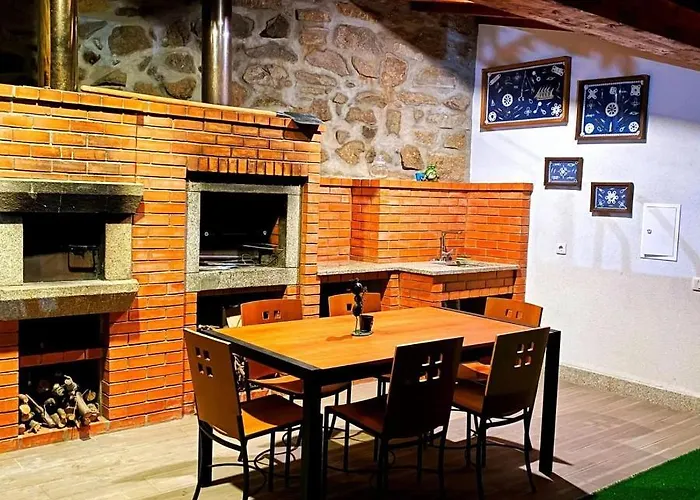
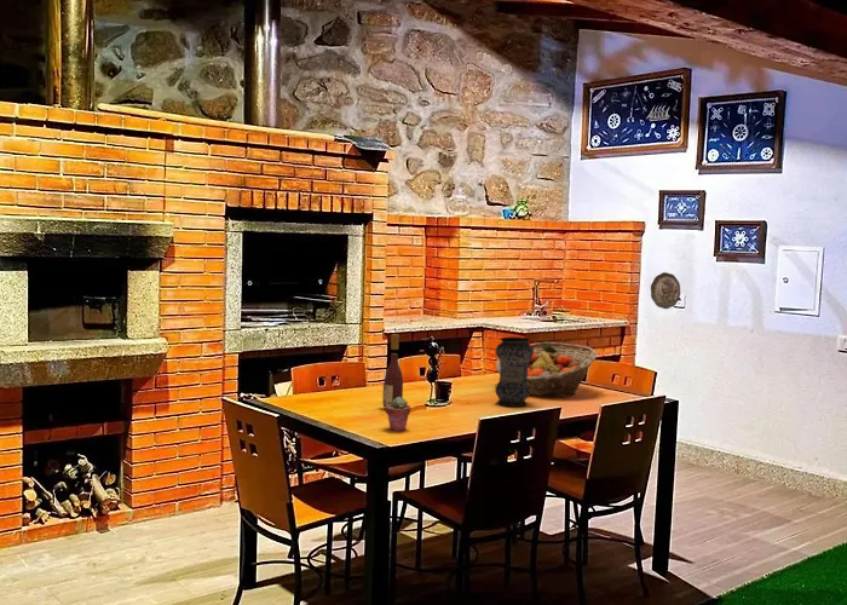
+ vase [494,336,534,408]
+ wine bottle [381,333,404,408]
+ fruit basket [494,341,598,398]
+ decorative plate [650,271,681,310]
+ potted succulent [384,397,411,432]
